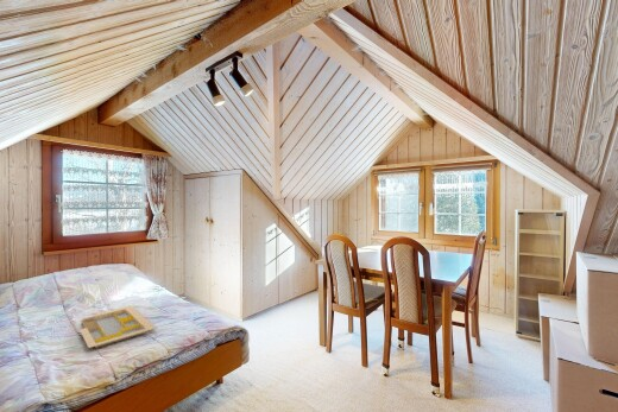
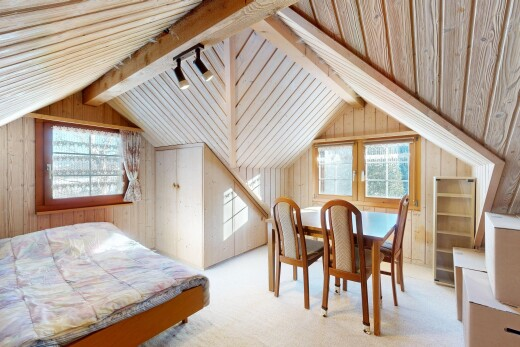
- serving tray [78,305,157,349]
